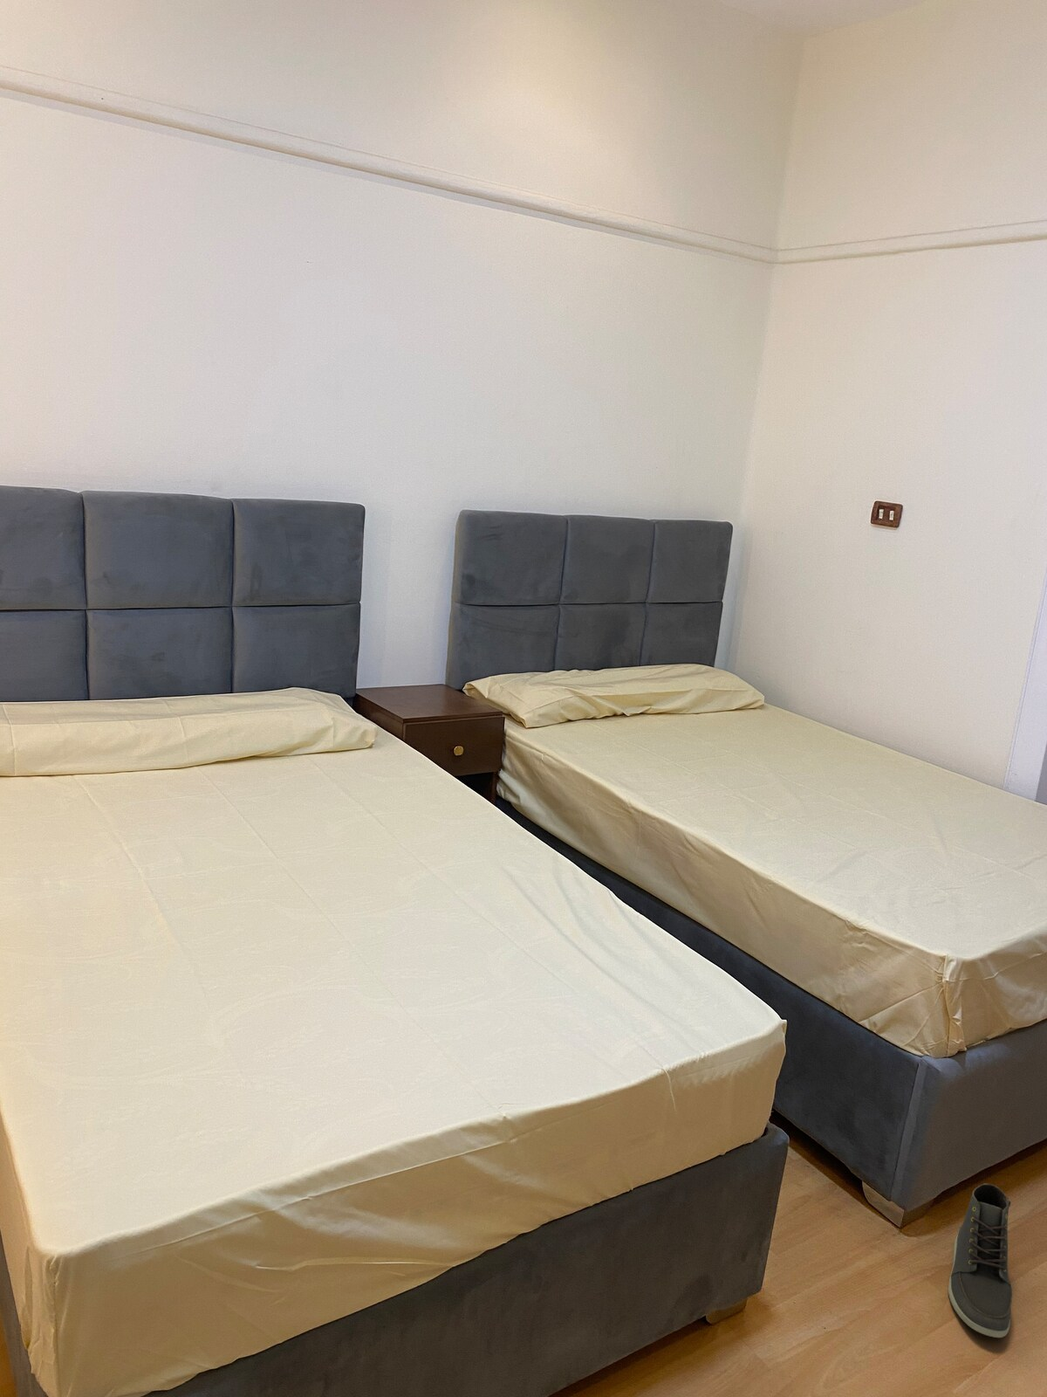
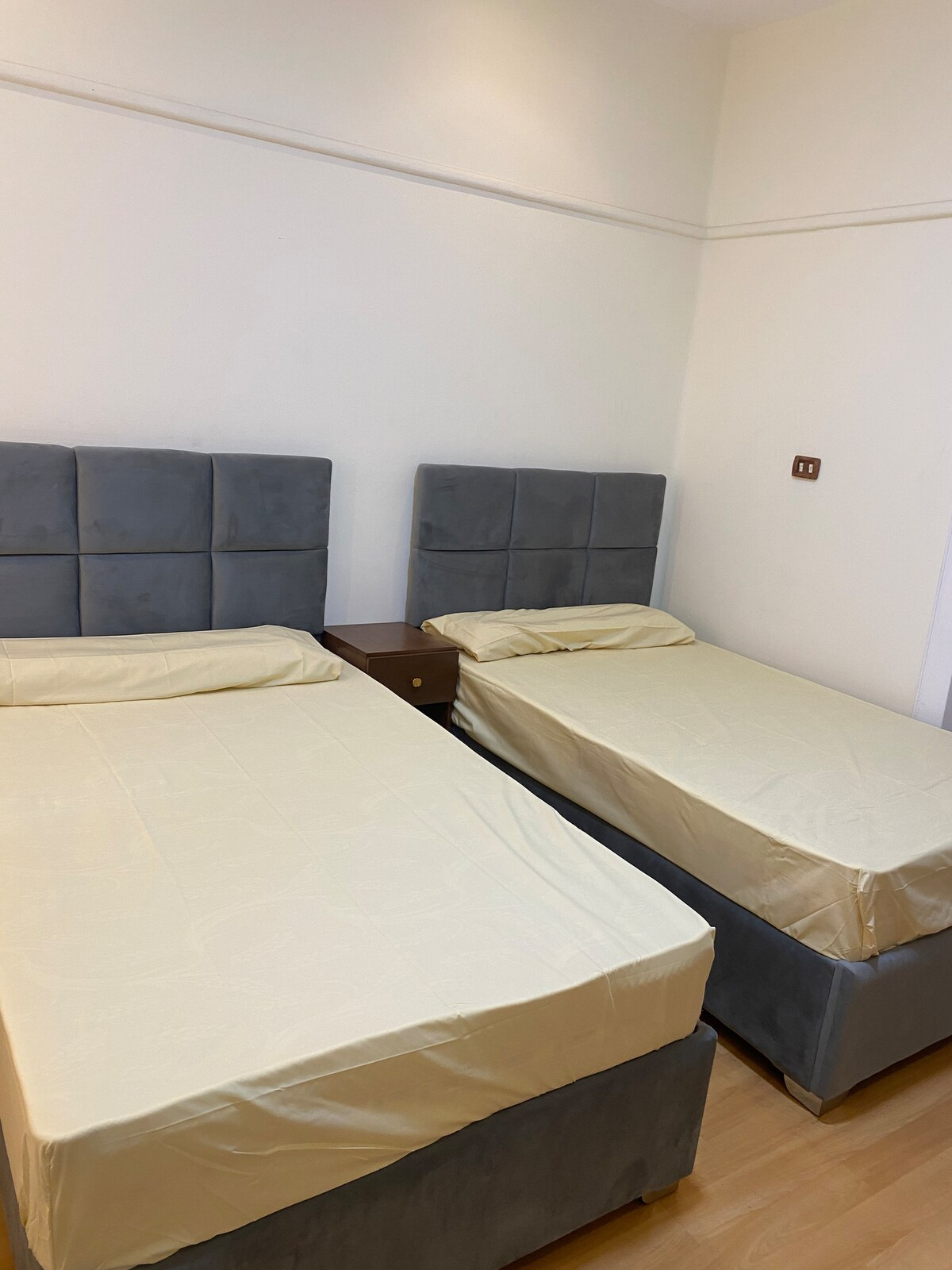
- sneaker [948,1184,1013,1339]
